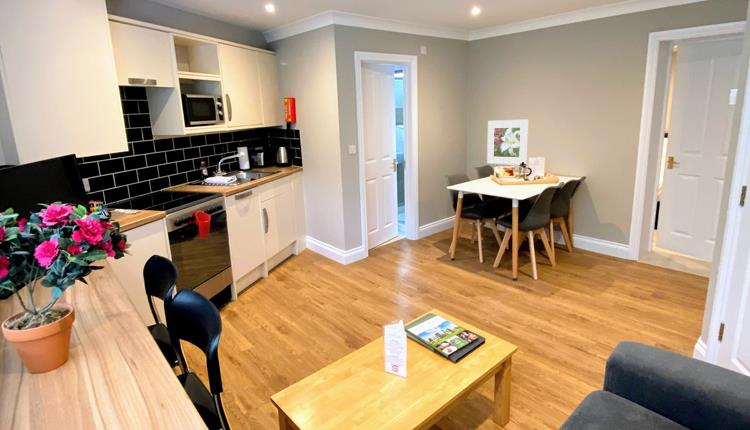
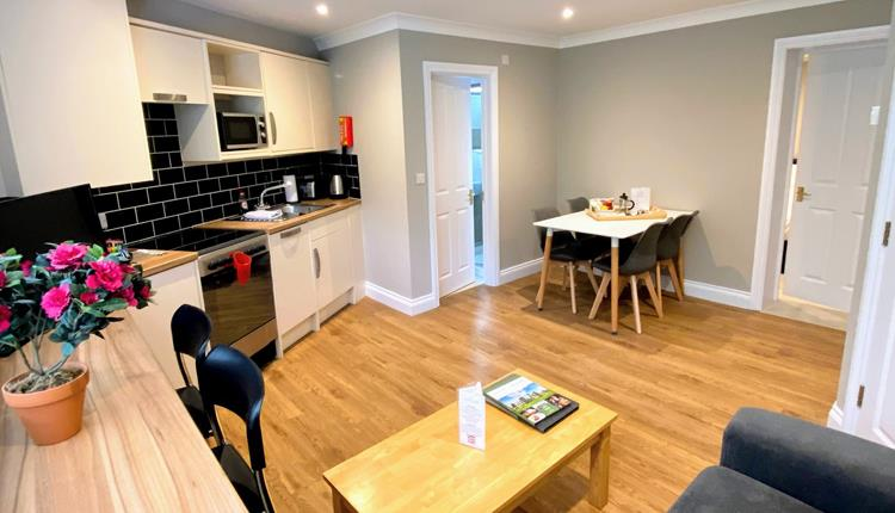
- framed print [486,119,529,166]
